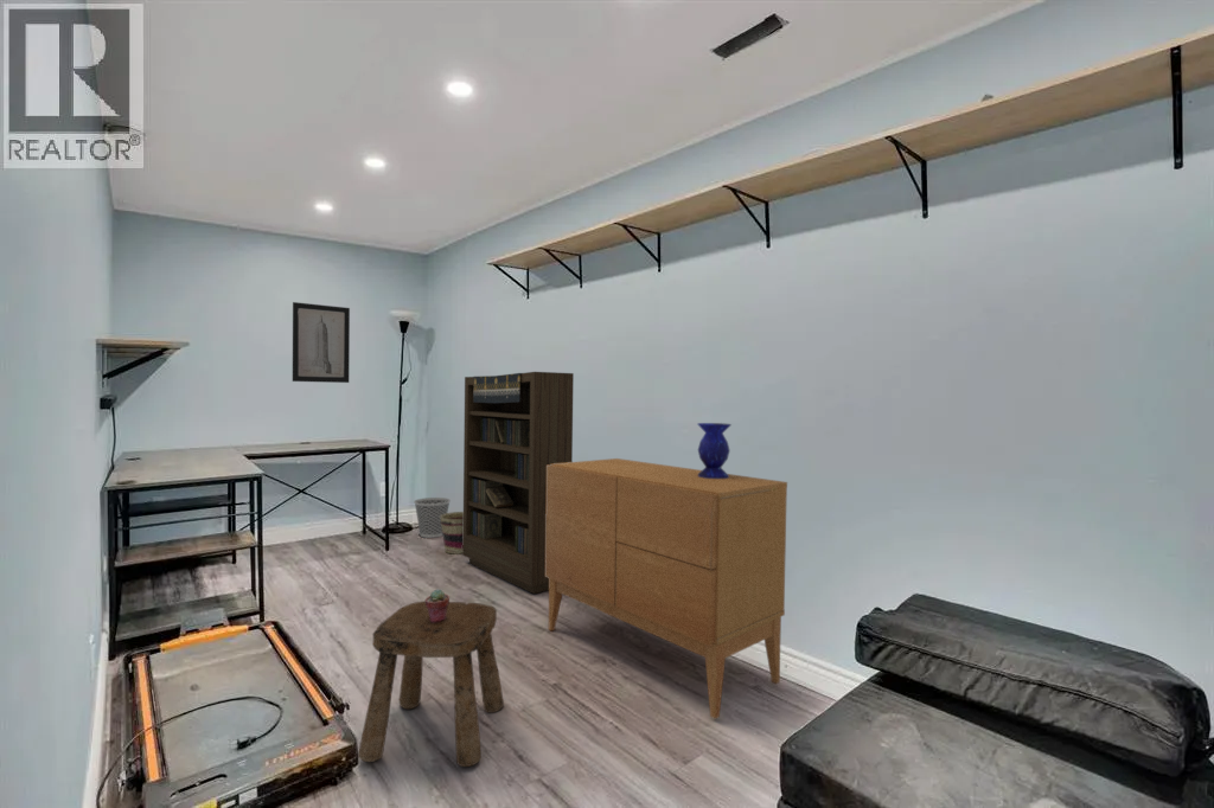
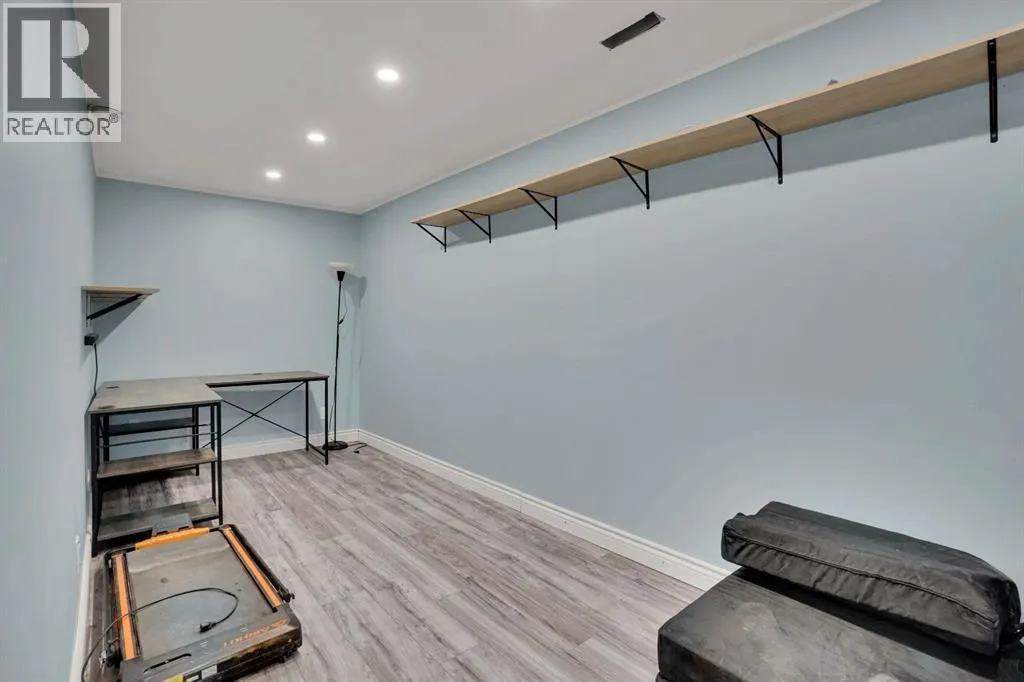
- sideboard [545,457,788,720]
- potted succulent [424,589,451,622]
- wastebasket [413,496,452,539]
- bookcase [462,371,575,595]
- basket [440,511,464,556]
- wall art [292,301,351,384]
- vase [696,422,733,479]
- stool [357,601,505,768]
